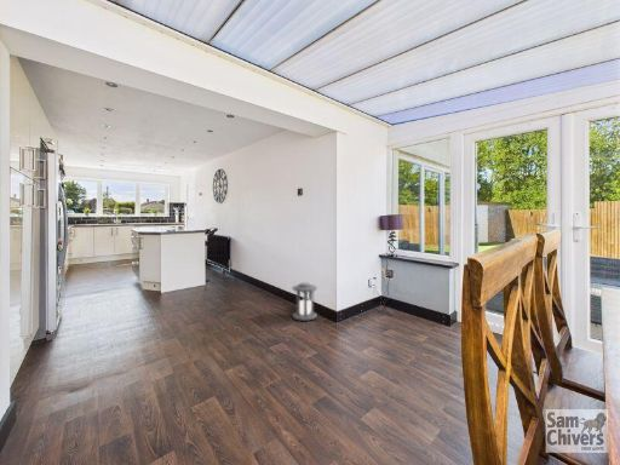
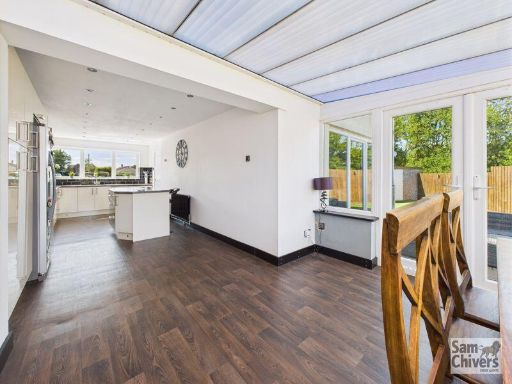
- lantern [291,281,318,322]
